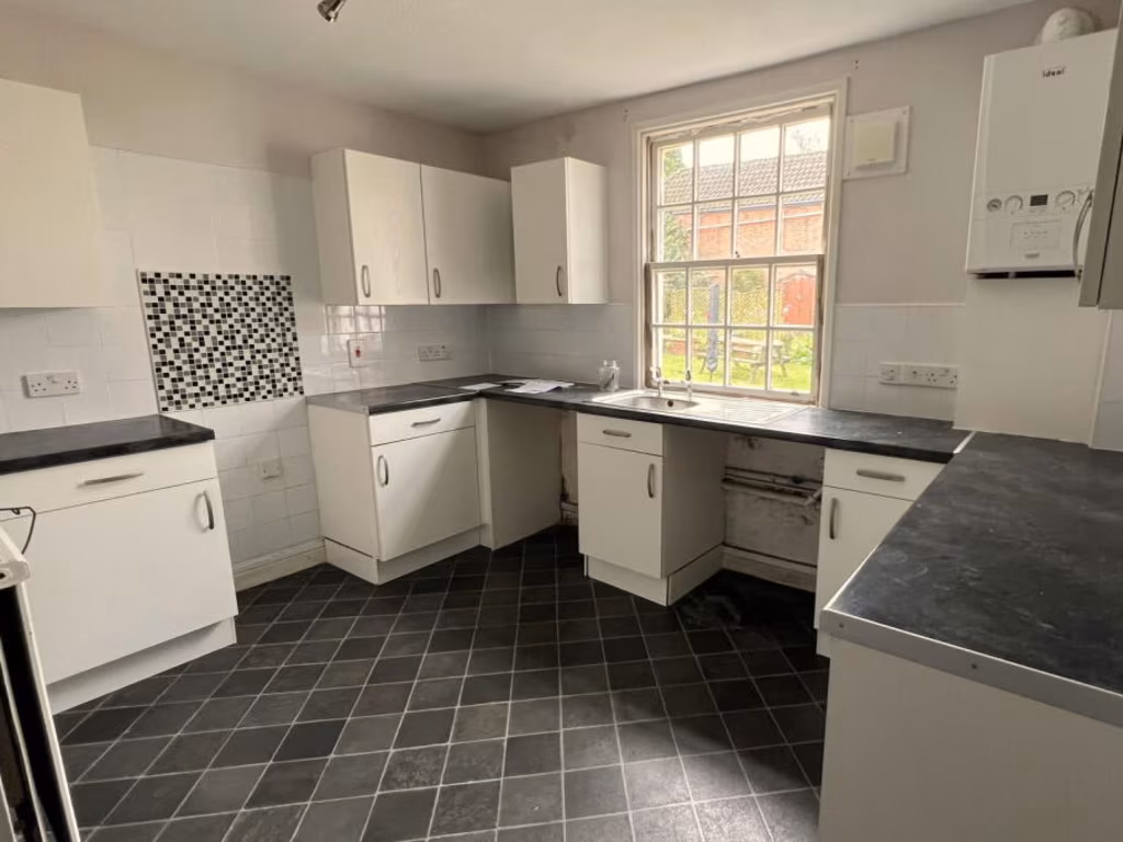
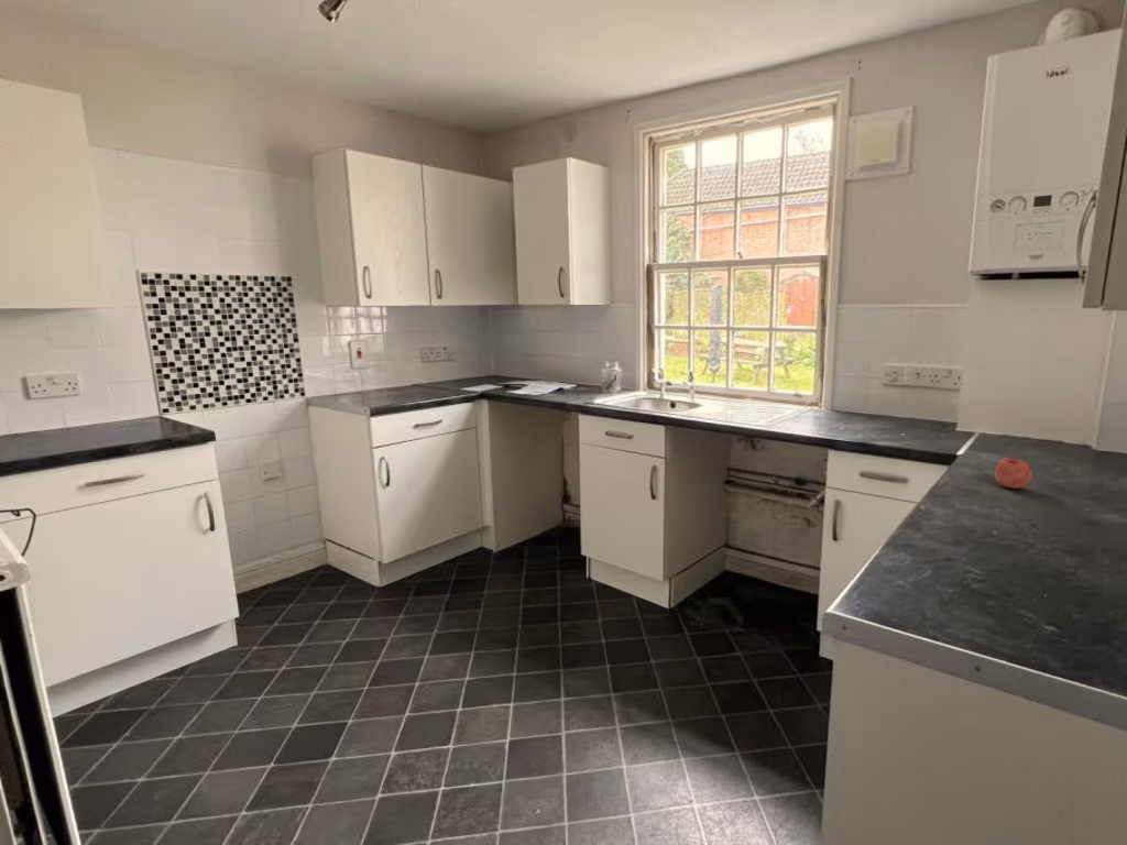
+ apple [994,456,1033,490]
